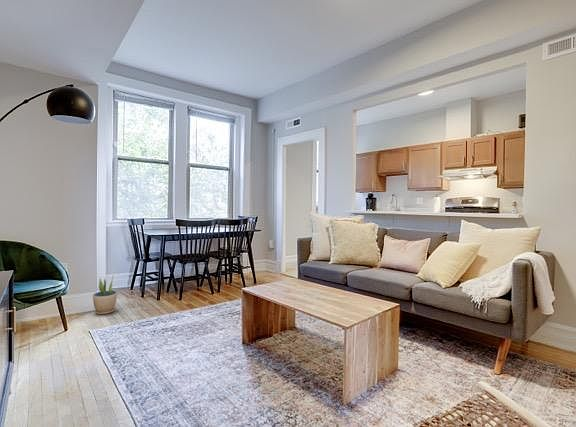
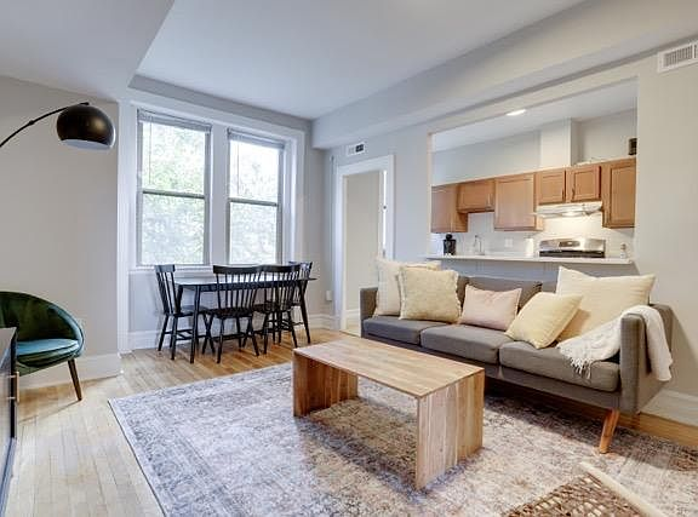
- potted plant [92,272,118,315]
